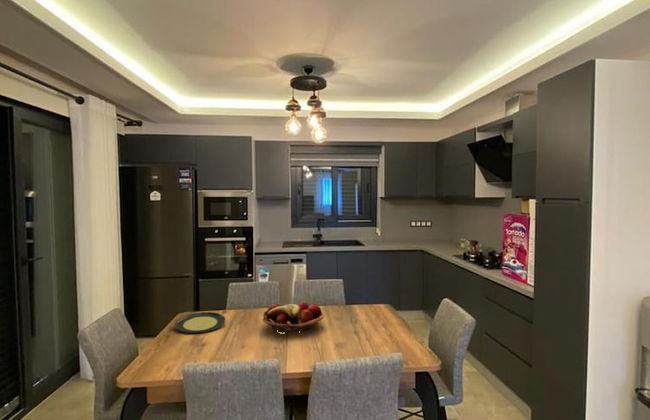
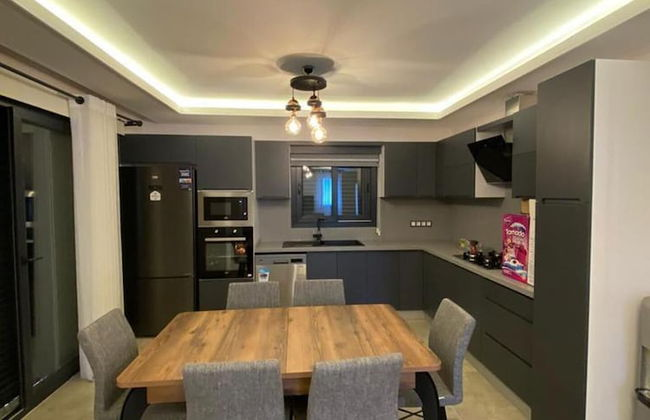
- fruit basket [262,302,325,332]
- plate [174,311,226,334]
